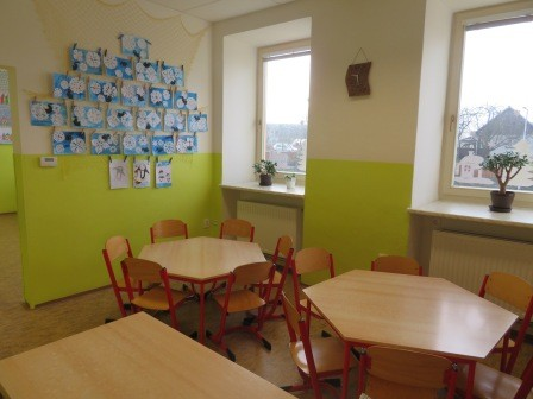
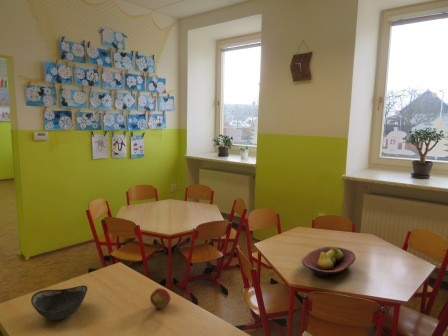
+ fruit bowl [301,245,357,278]
+ bowl [30,284,88,321]
+ apple [149,287,172,309]
